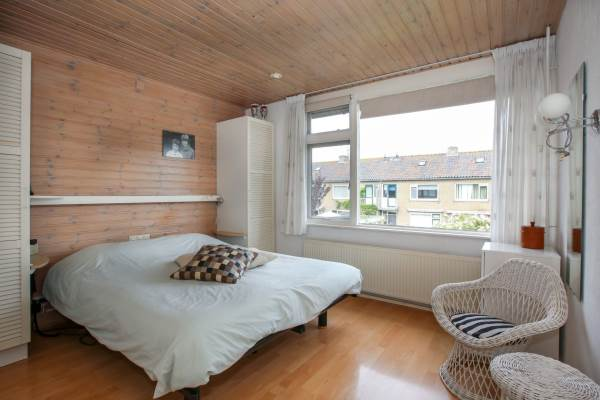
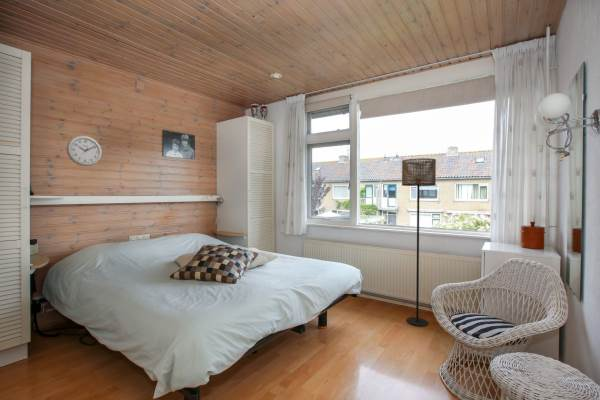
+ wall clock [66,135,103,167]
+ floor lamp [401,157,437,327]
